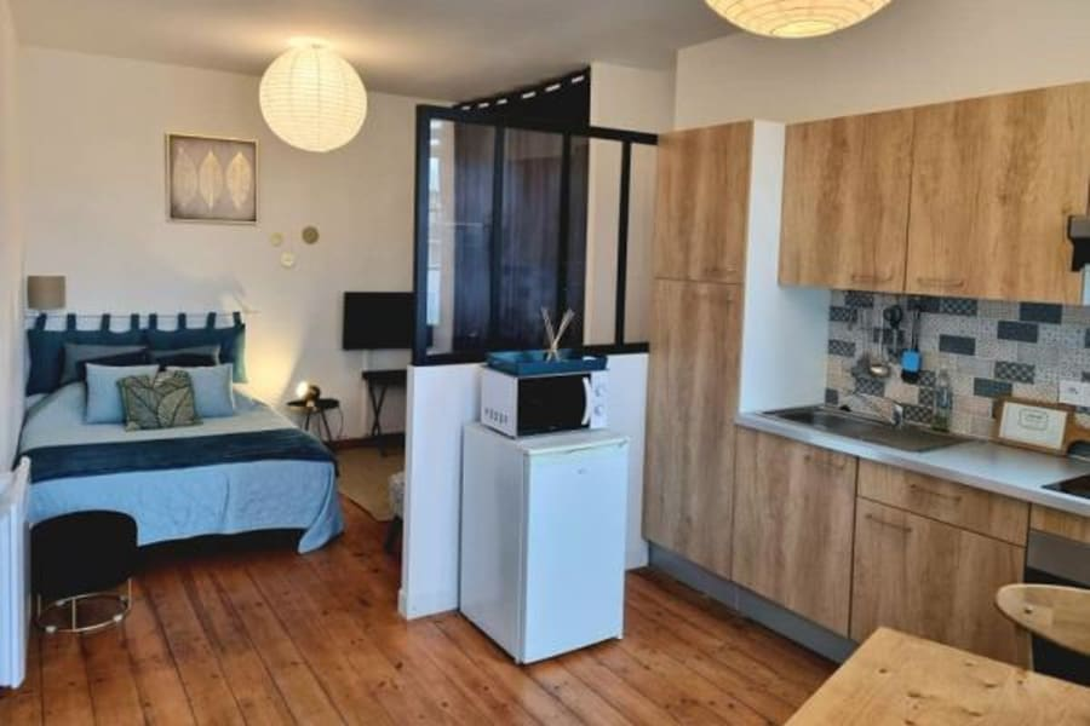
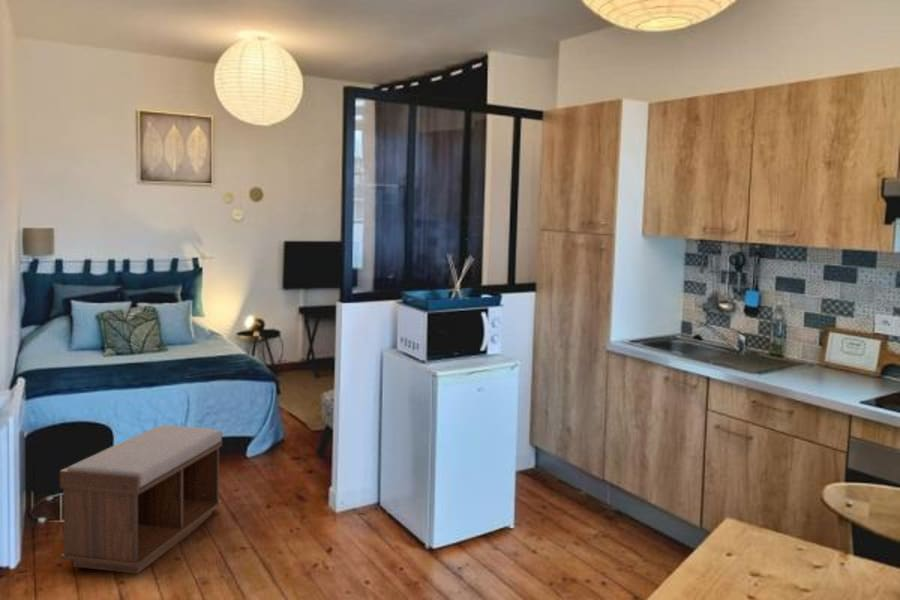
+ bench [59,424,223,575]
